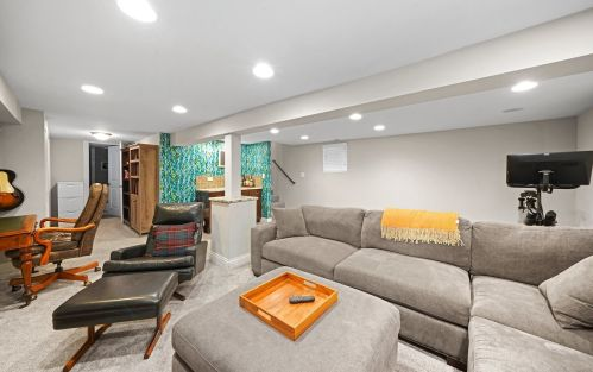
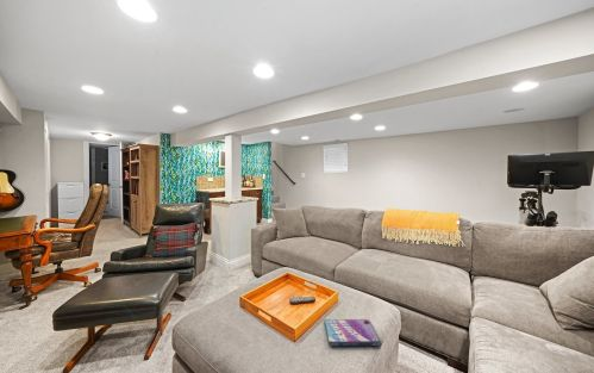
+ video game case [324,318,382,347]
